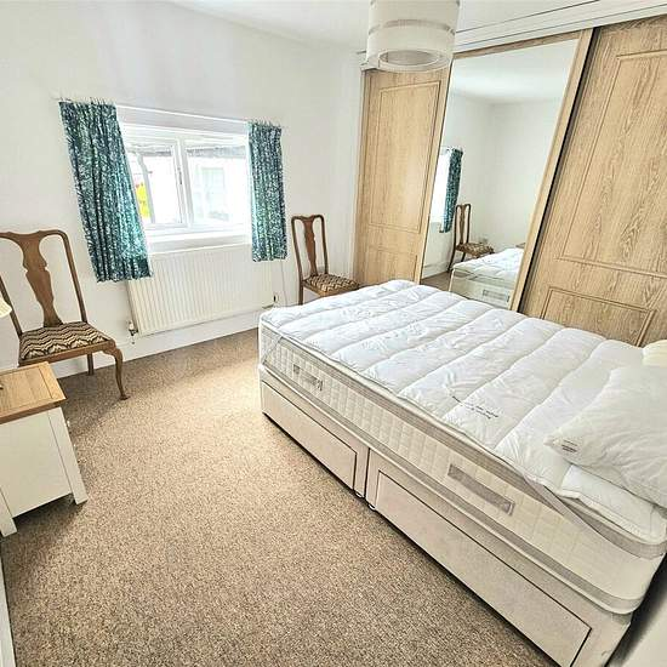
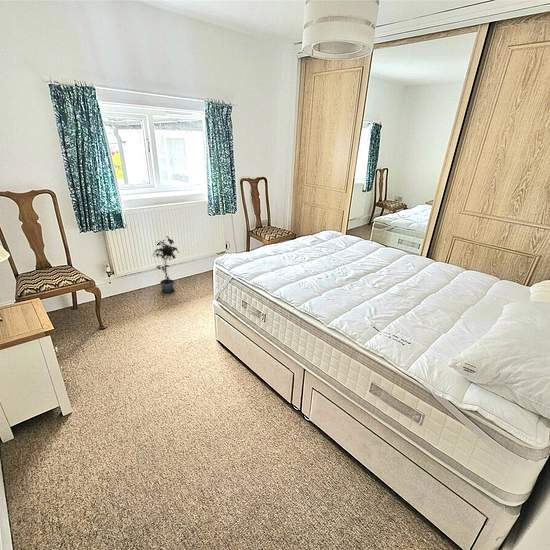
+ potted plant [151,235,180,293]
